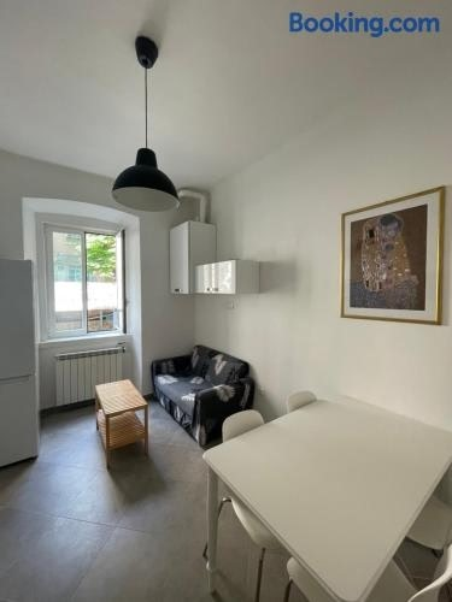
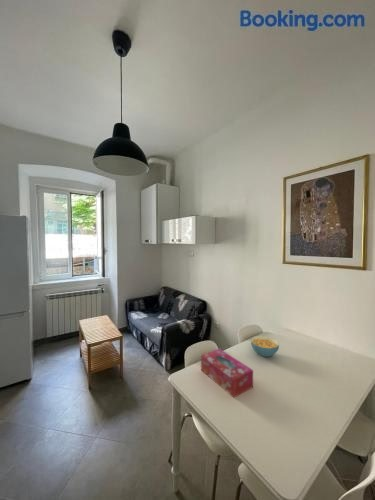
+ tissue box [200,348,254,399]
+ cereal bowl [250,335,280,358]
